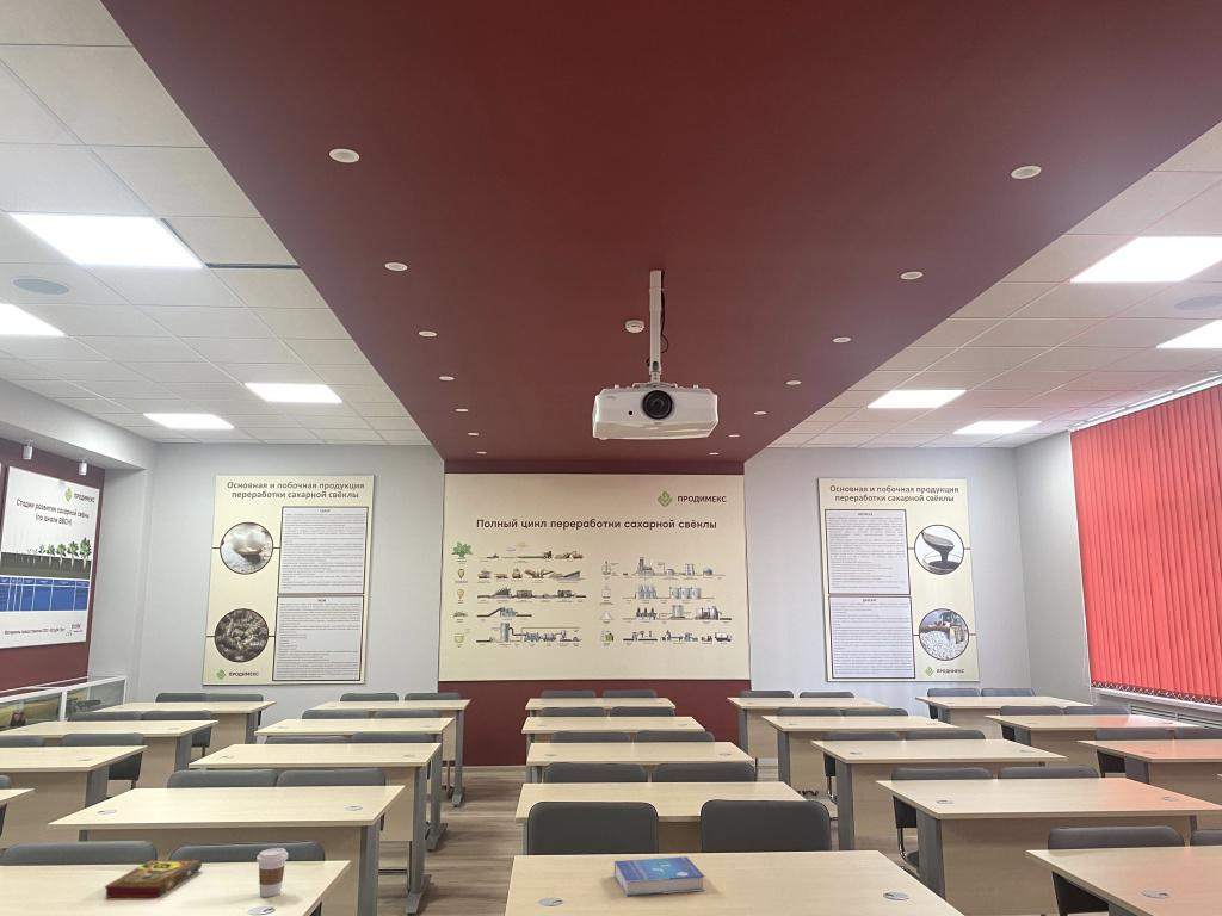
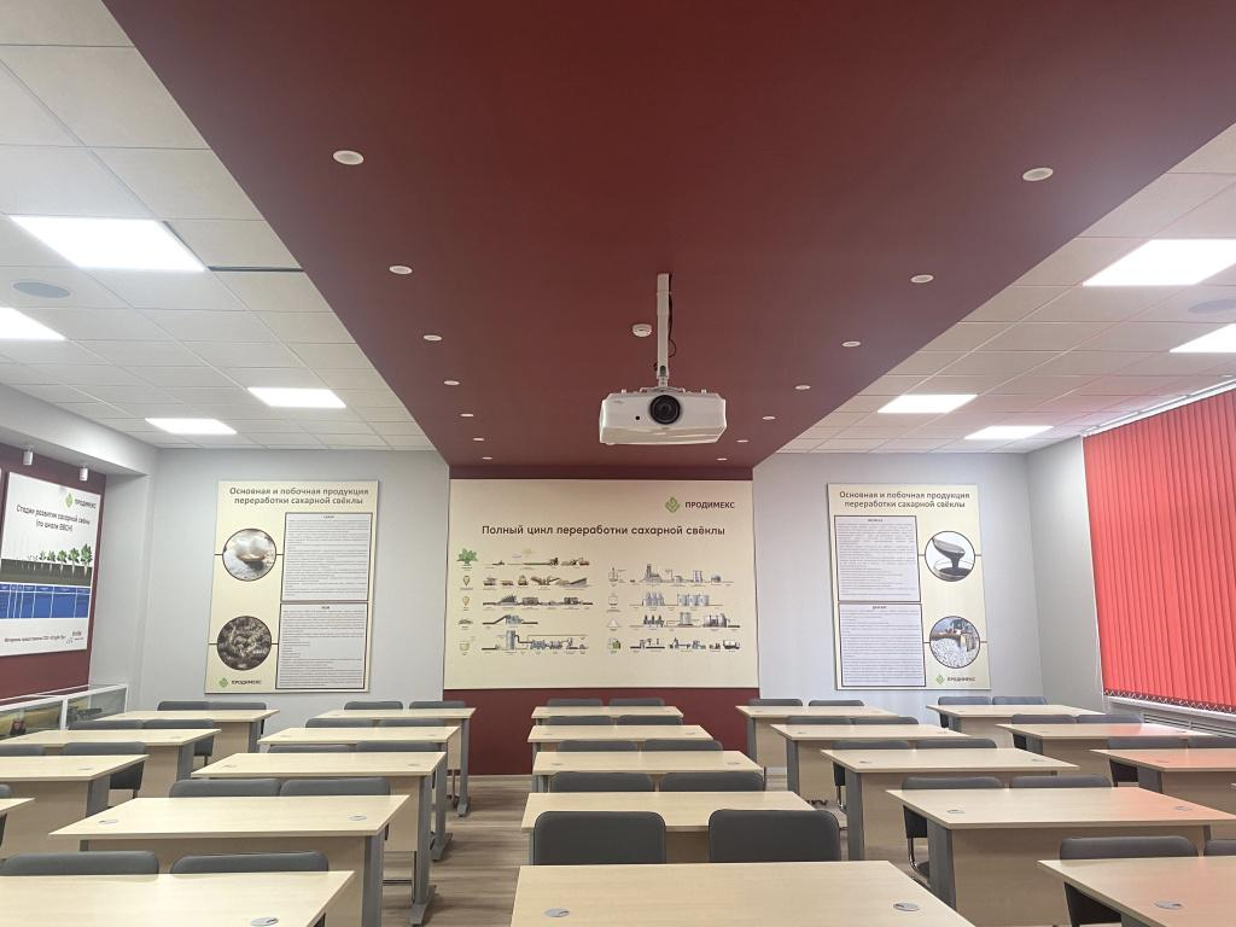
- coffee cup [255,847,289,898]
- book [613,855,705,897]
- book [104,859,203,898]
